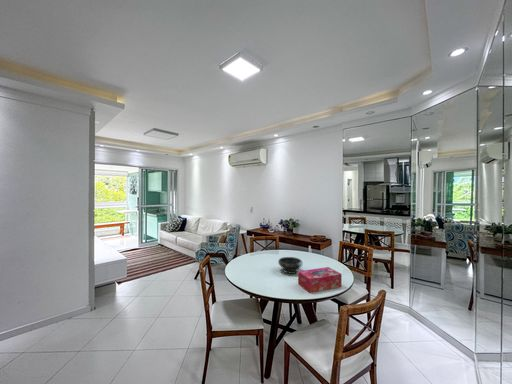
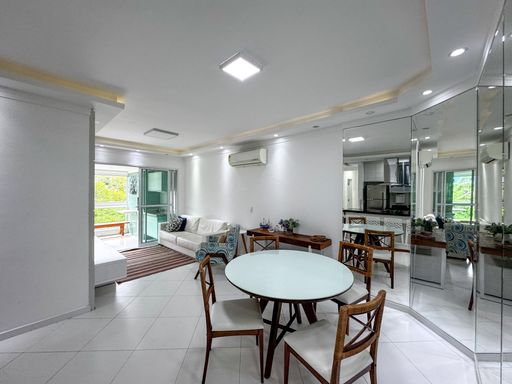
- bowl [277,256,304,275]
- tissue box [297,266,343,294]
